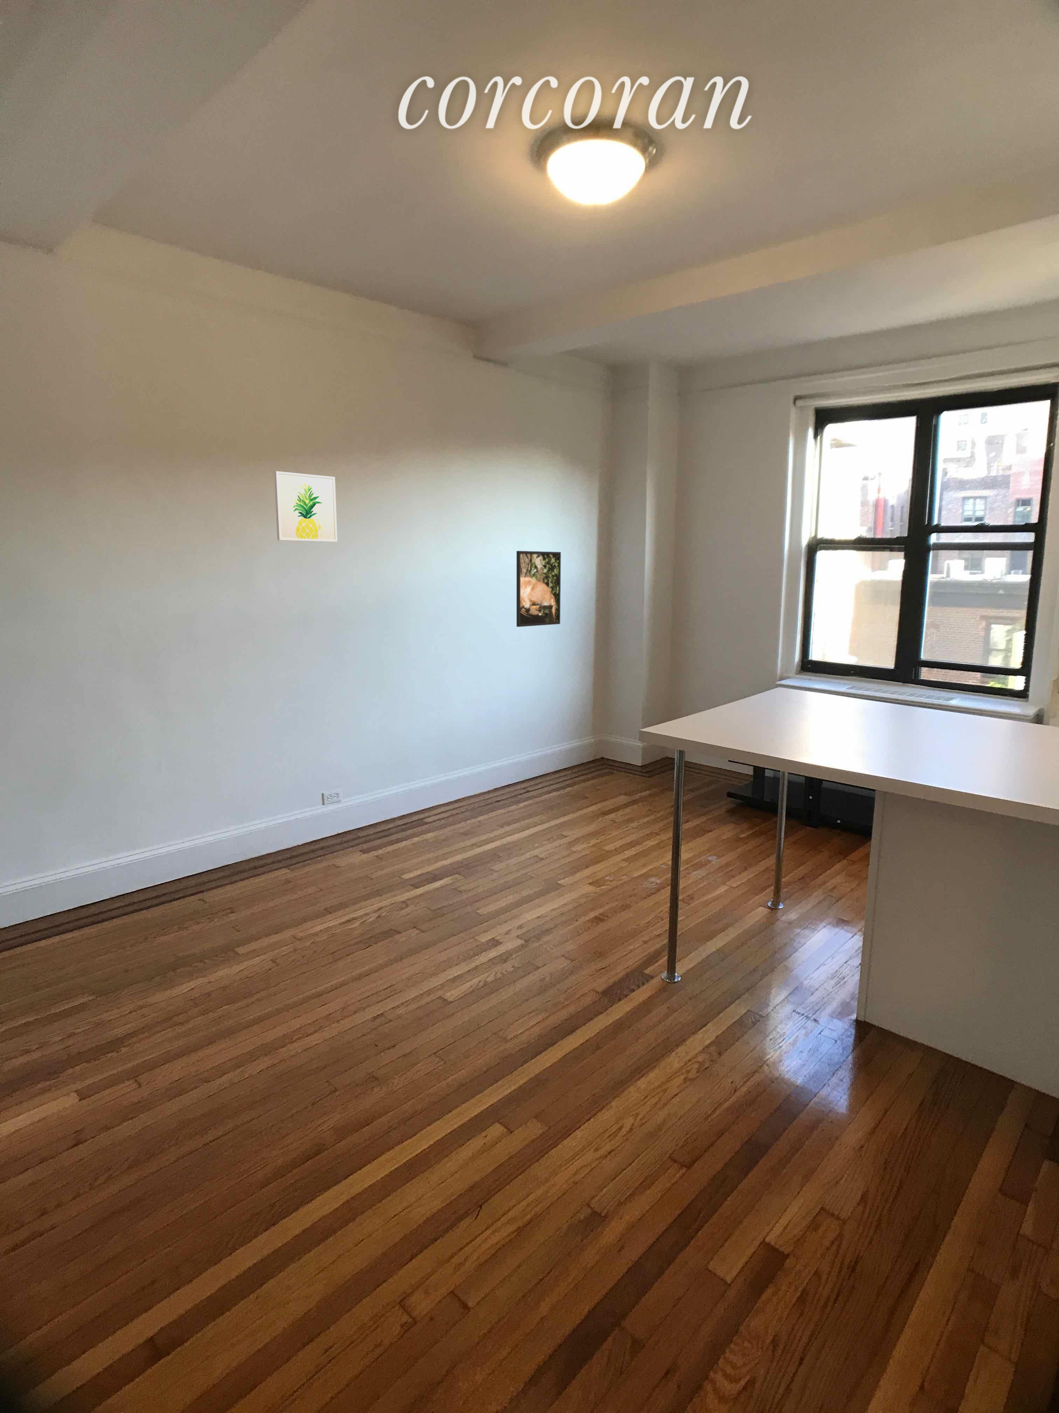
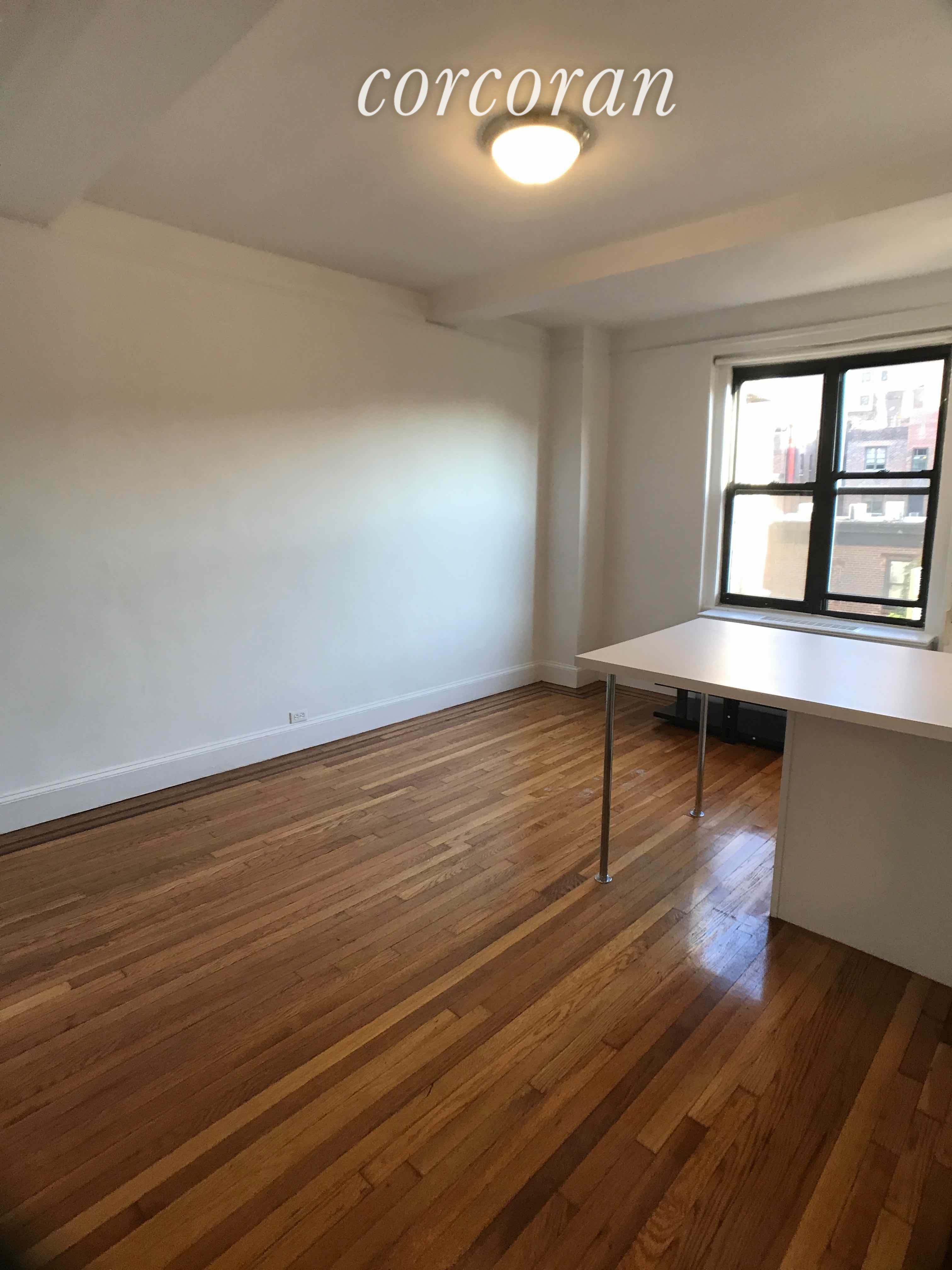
- wall art [274,471,337,542]
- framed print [516,551,562,628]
